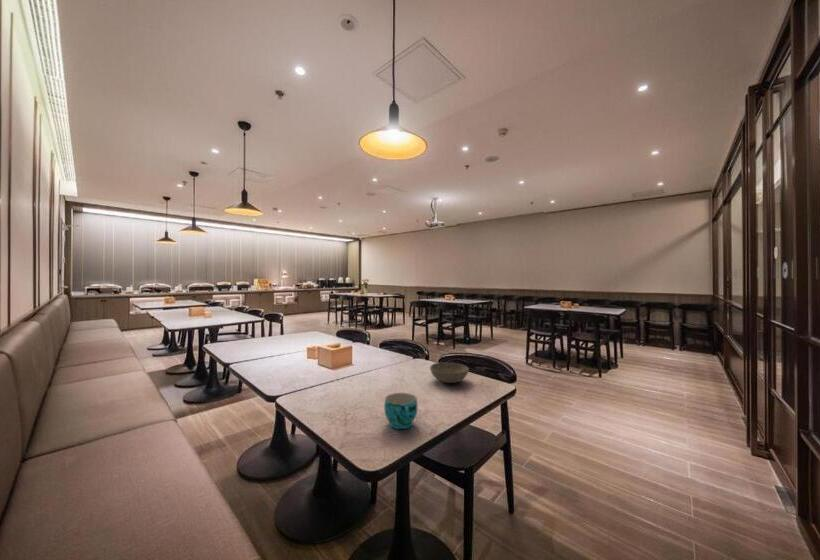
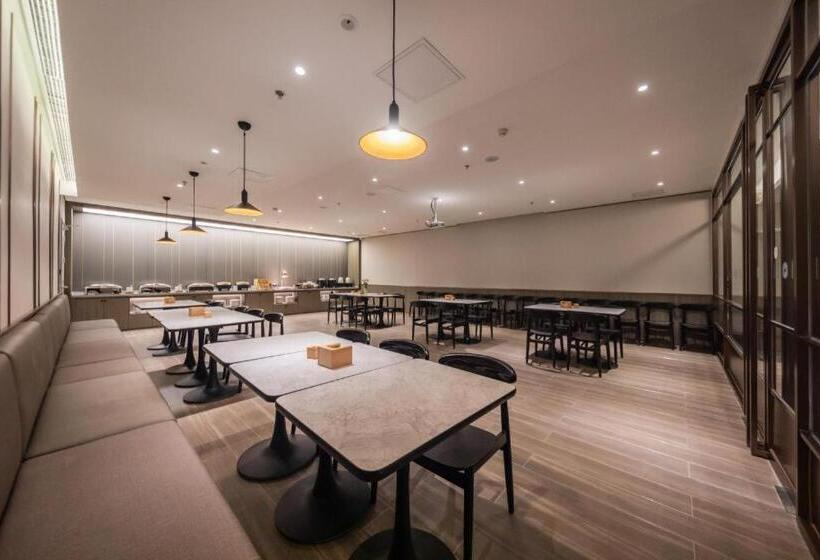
- cup [383,392,419,430]
- bowl [429,361,470,384]
